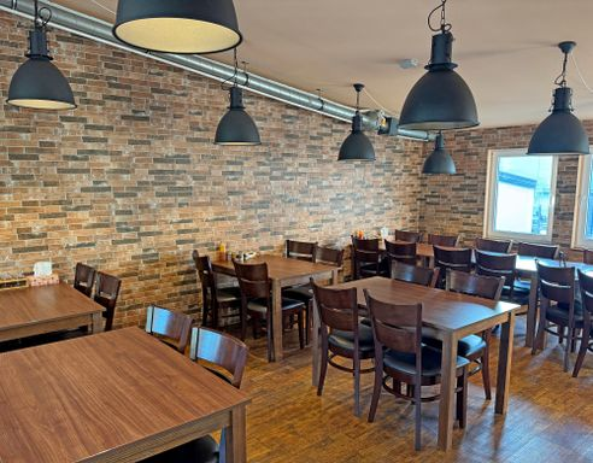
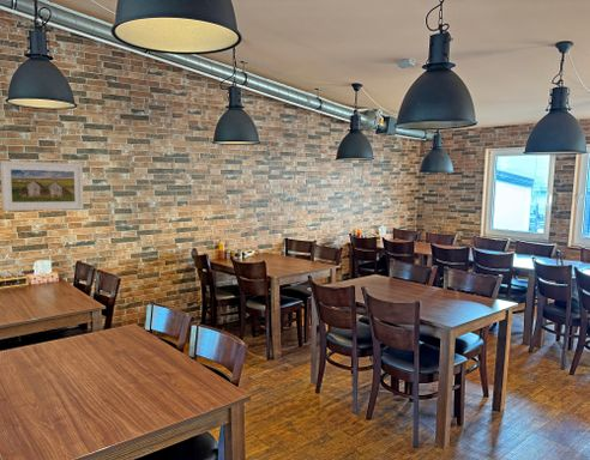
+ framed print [0,159,84,212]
